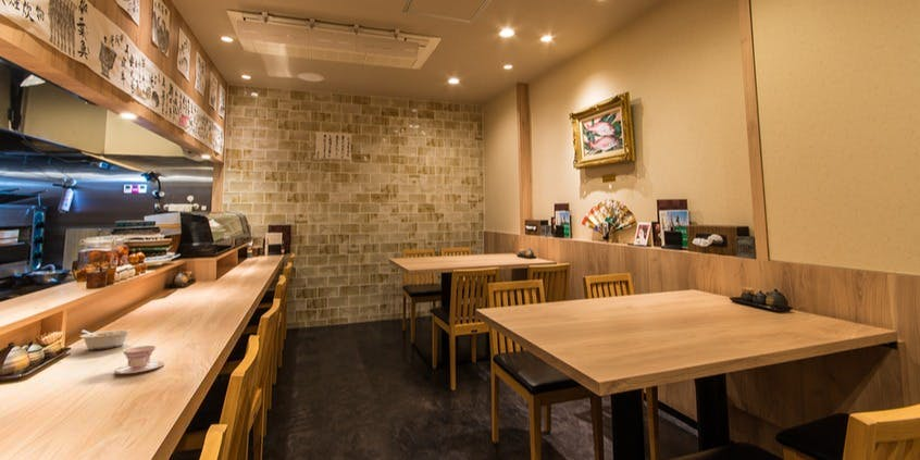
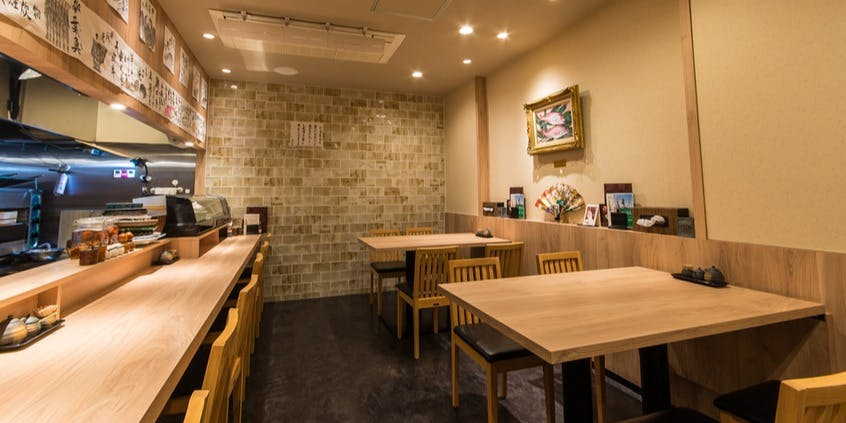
- teacup [113,345,165,375]
- legume [79,328,133,350]
